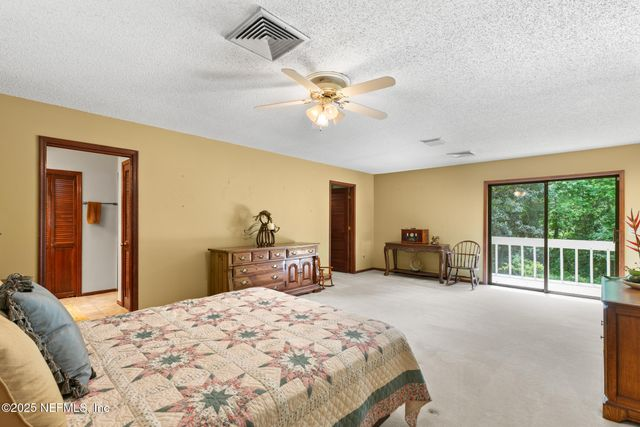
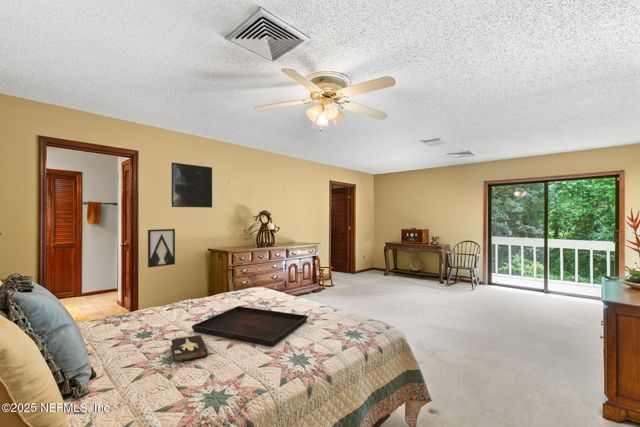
+ serving tray [191,305,309,348]
+ hardback book [170,334,208,364]
+ wall art [147,228,176,268]
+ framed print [171,161,213,209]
